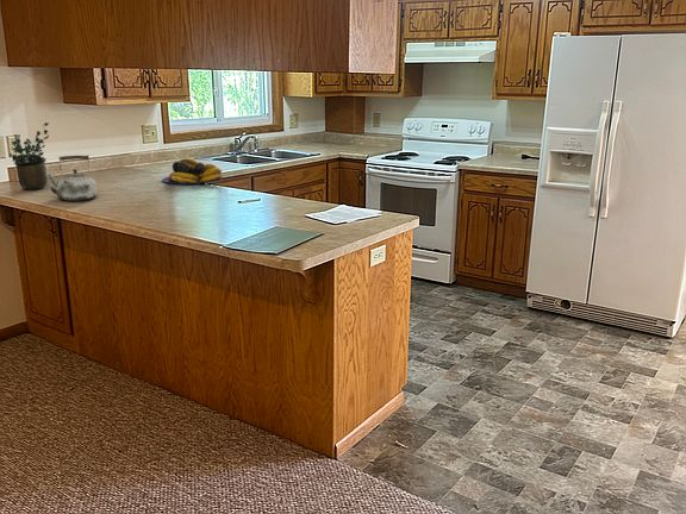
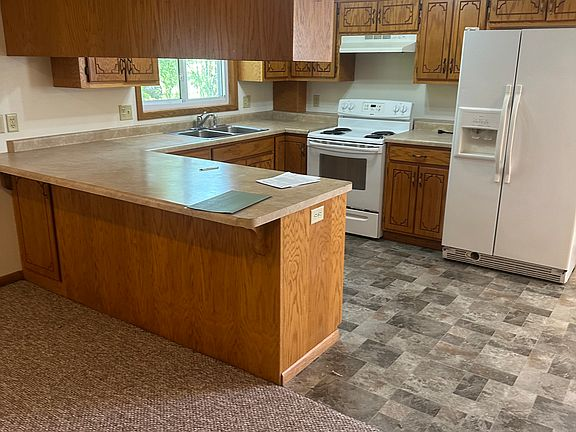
- kettle [46,155,98,202]
- potted plant [8,121,50,192]
- fruit bowl [161,157,224,186]
